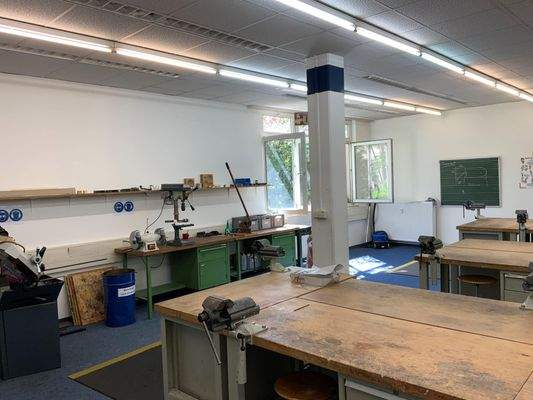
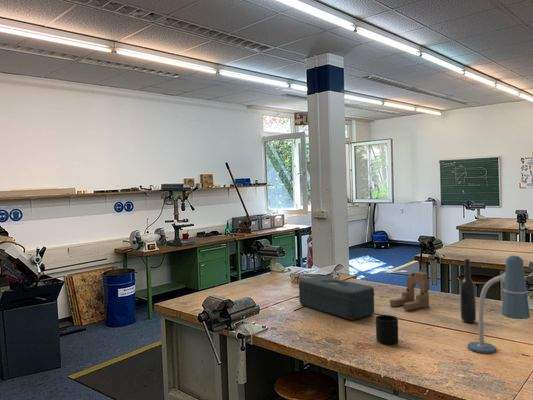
+ desk lamp [467,255,531,354]
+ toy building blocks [389,271,430,311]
+ toolbox [298,275,375,320]
+ bottle [459,258,477,324]
+ mug [375,314,399,345]
